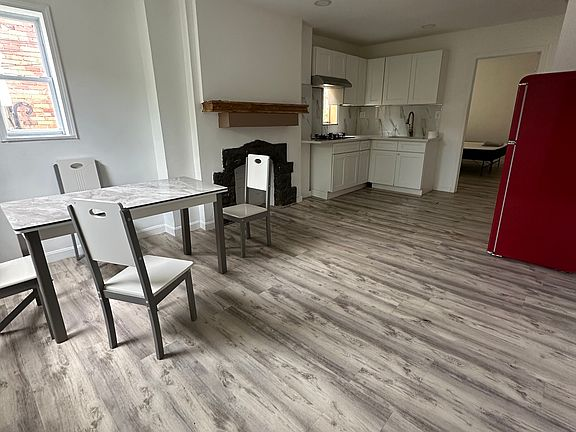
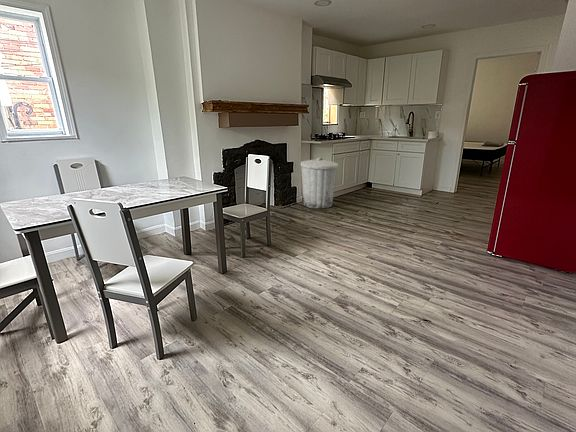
+ trash can [299,157,339,209]
